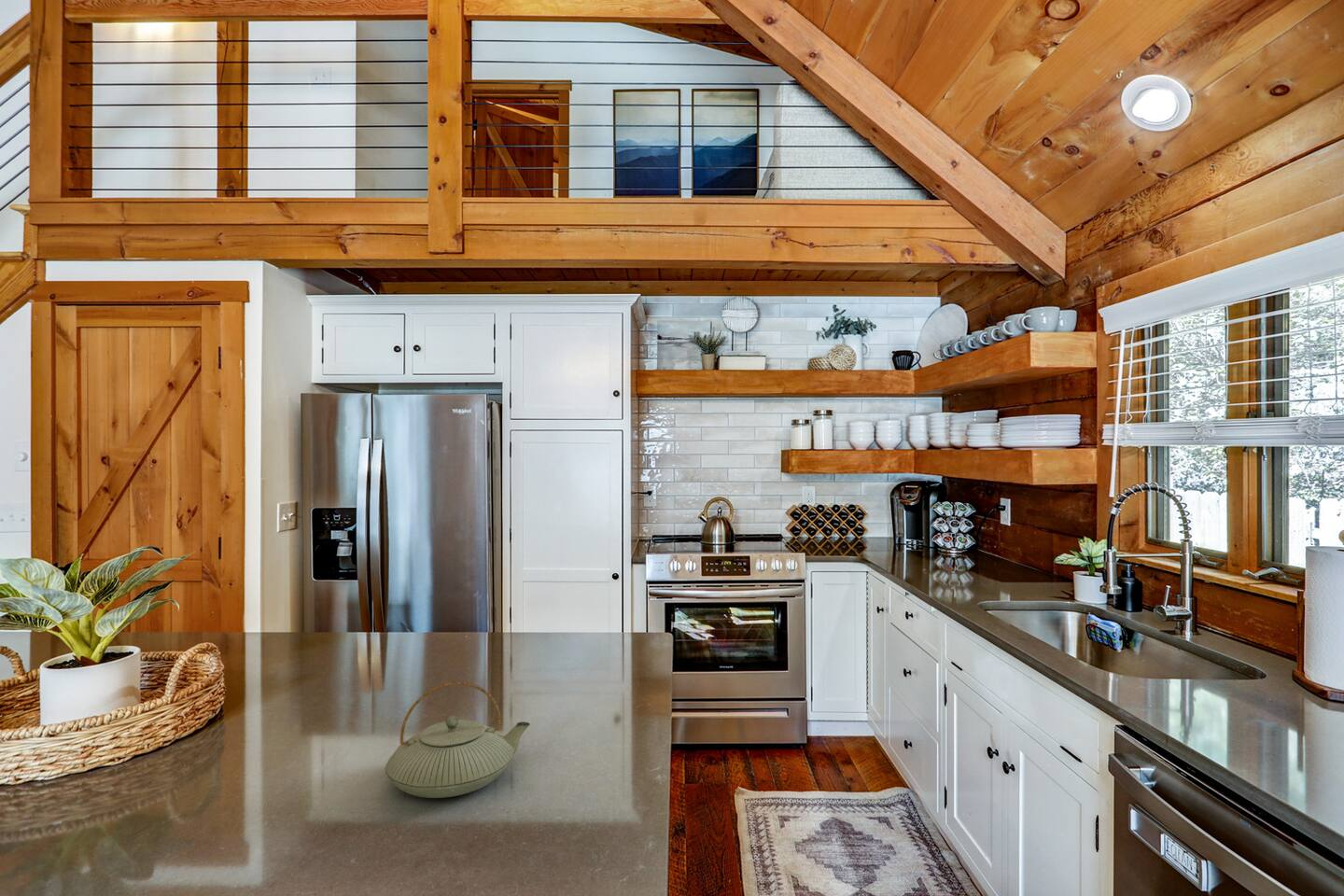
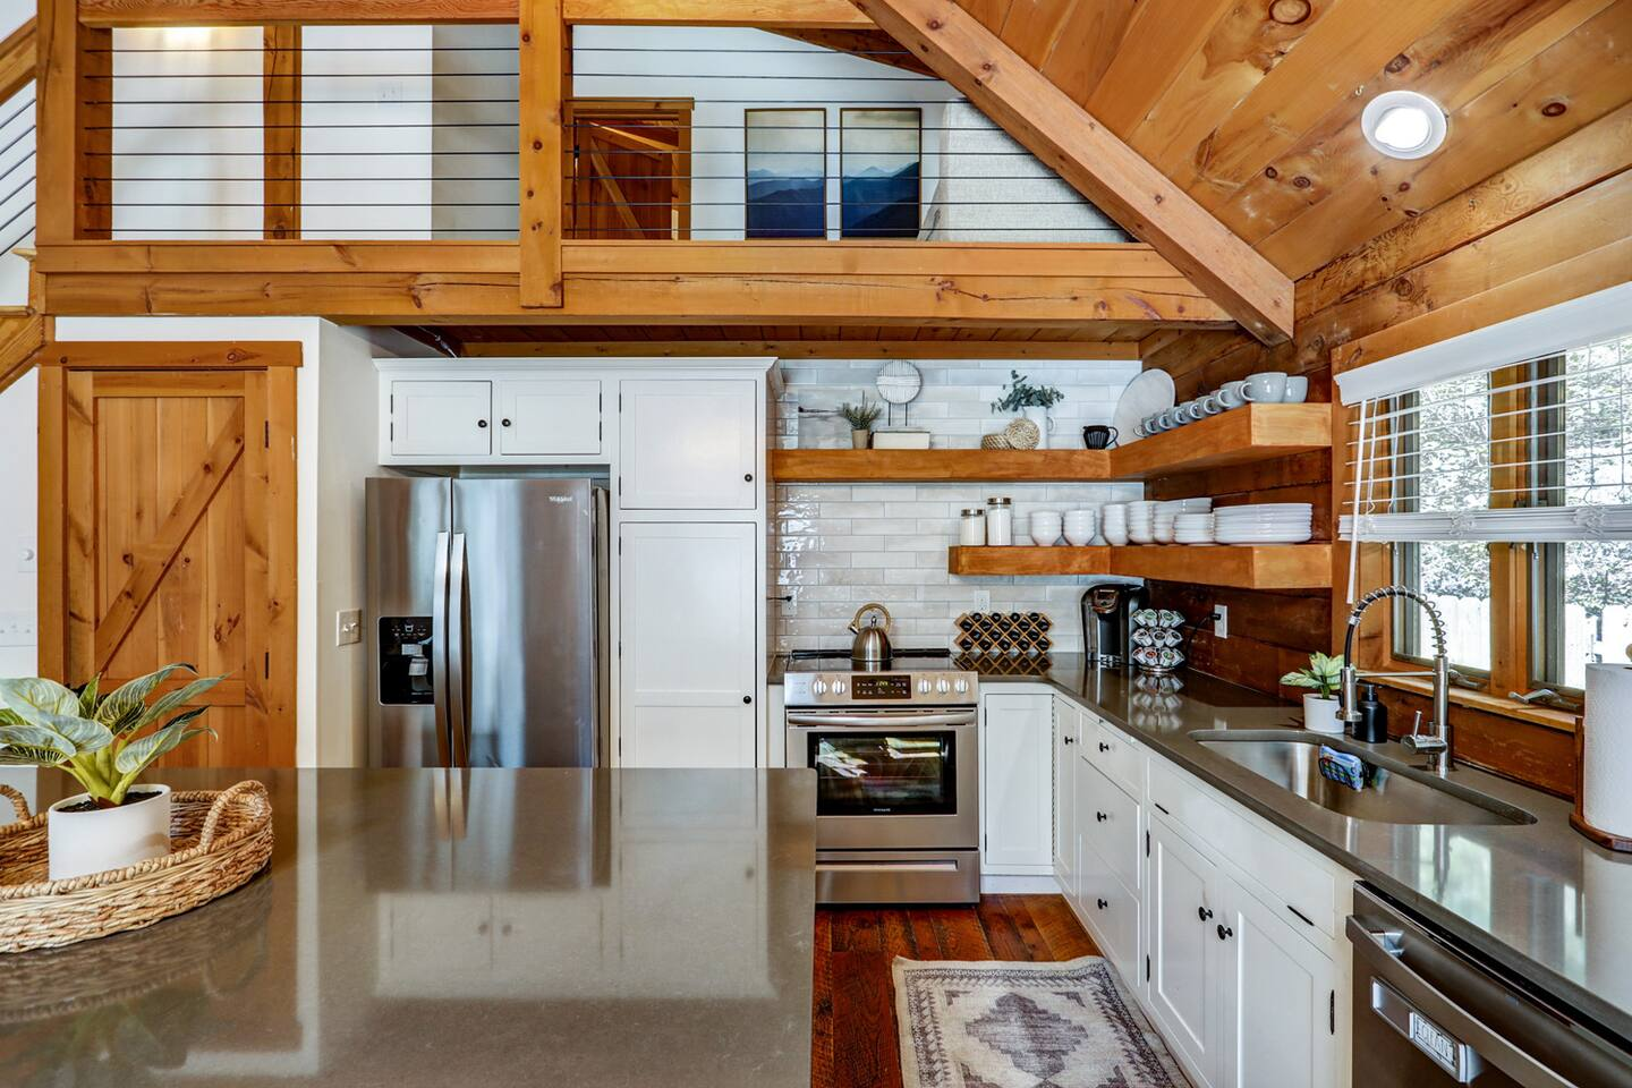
- teapot [385,681,531,799]
